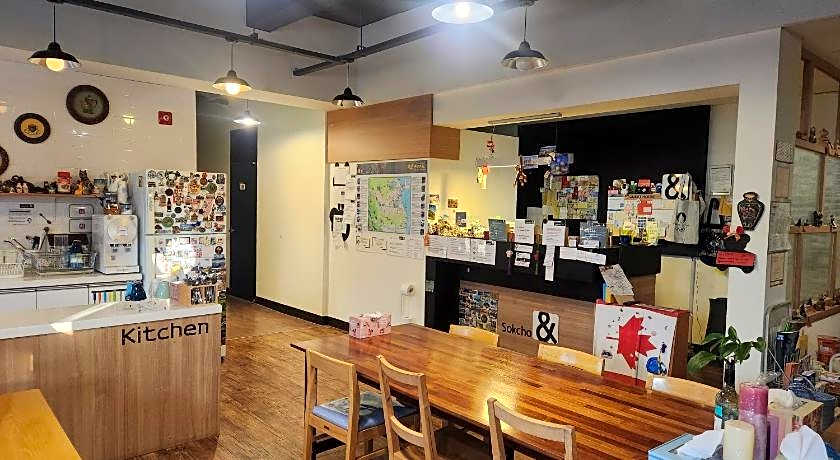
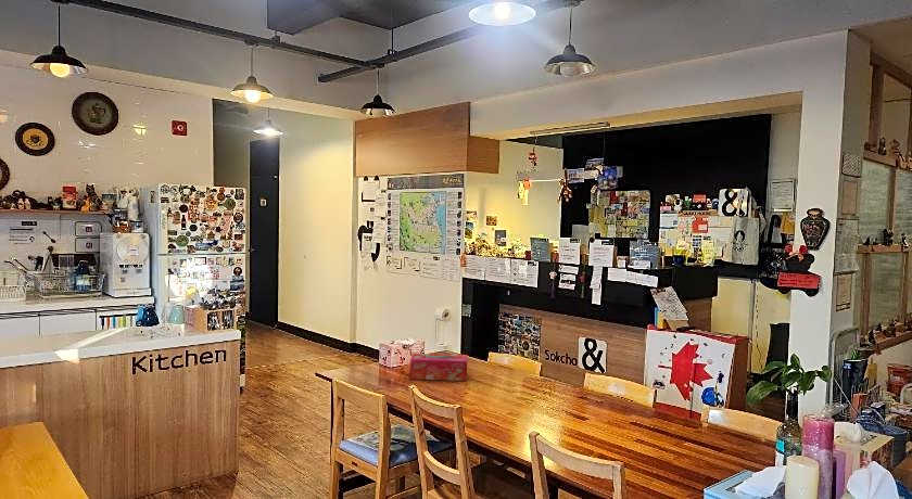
+ tissue box [409,353,469,382]
